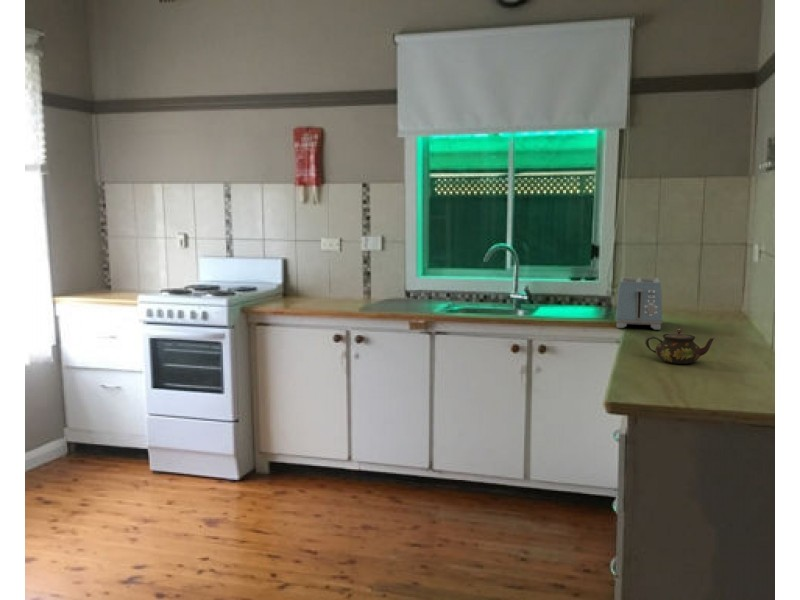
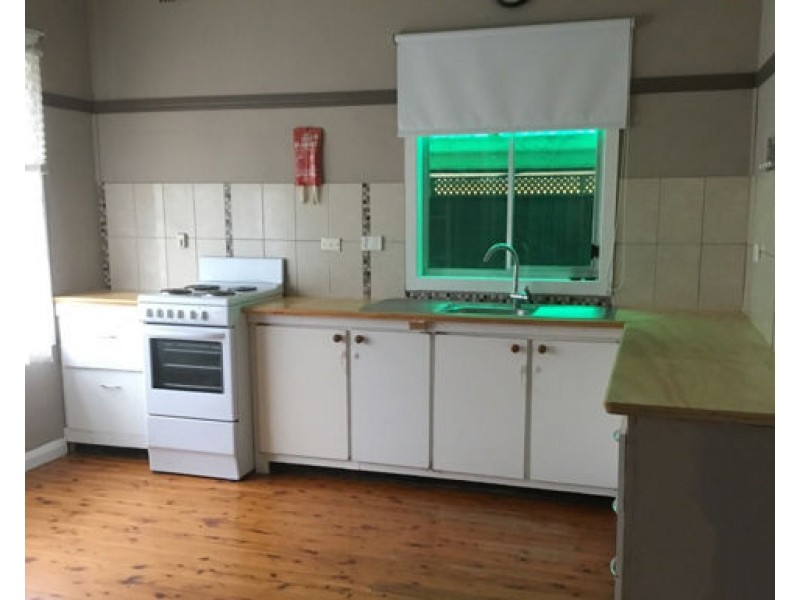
- toaster [615,276,663,331]
- teapot [644,328,716,365]
